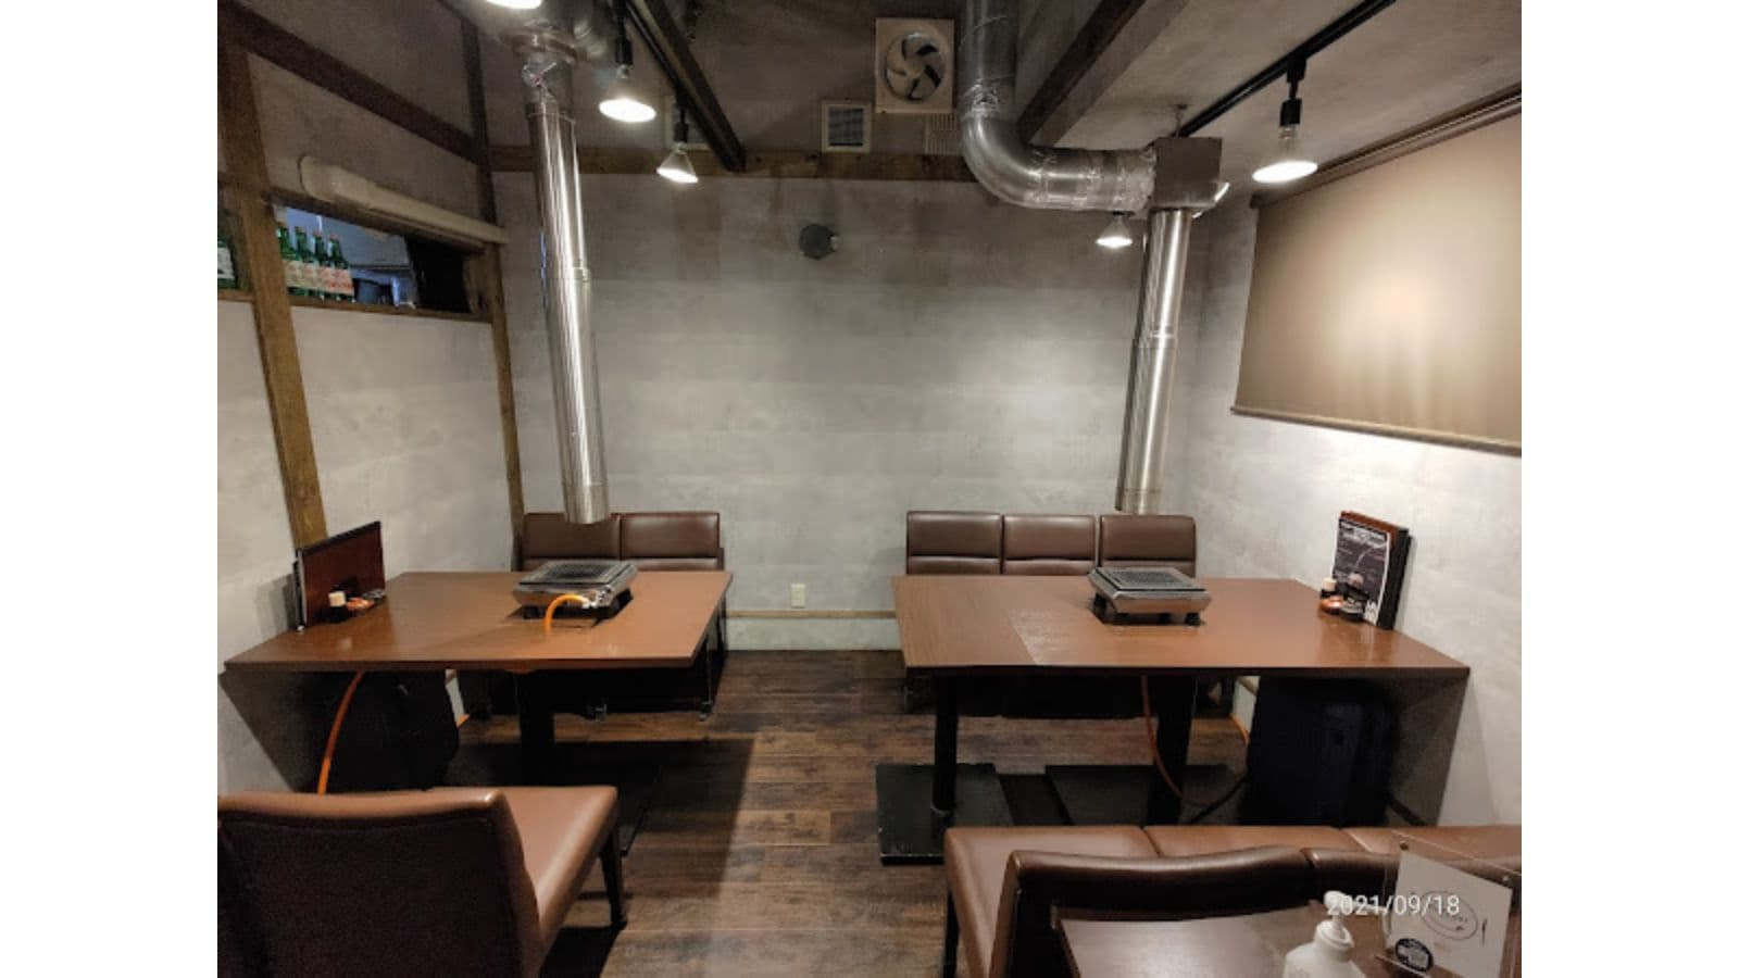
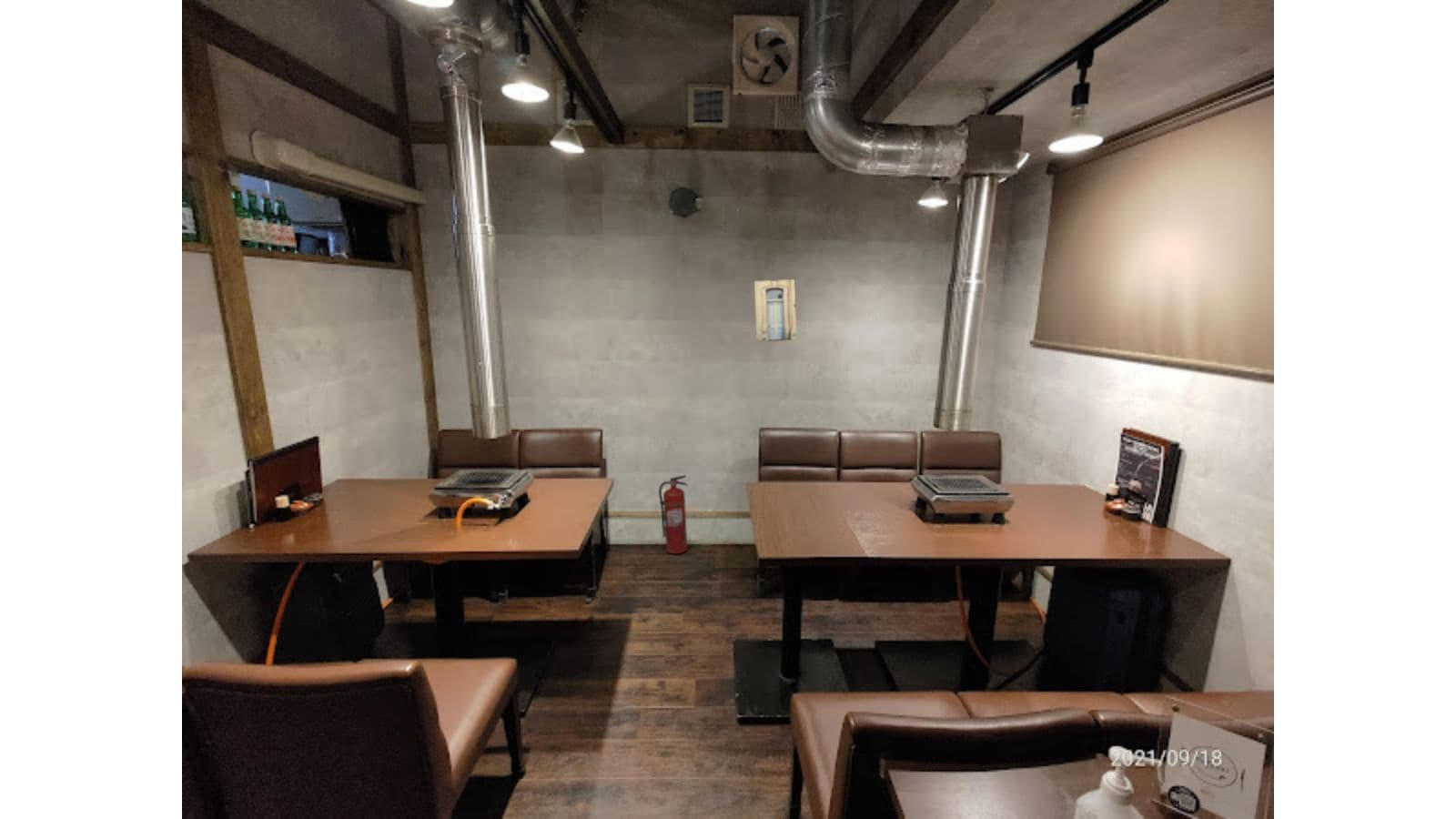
+ wall art [753,278,797,343]
+ fire extinguisher [658,474,689,554]
